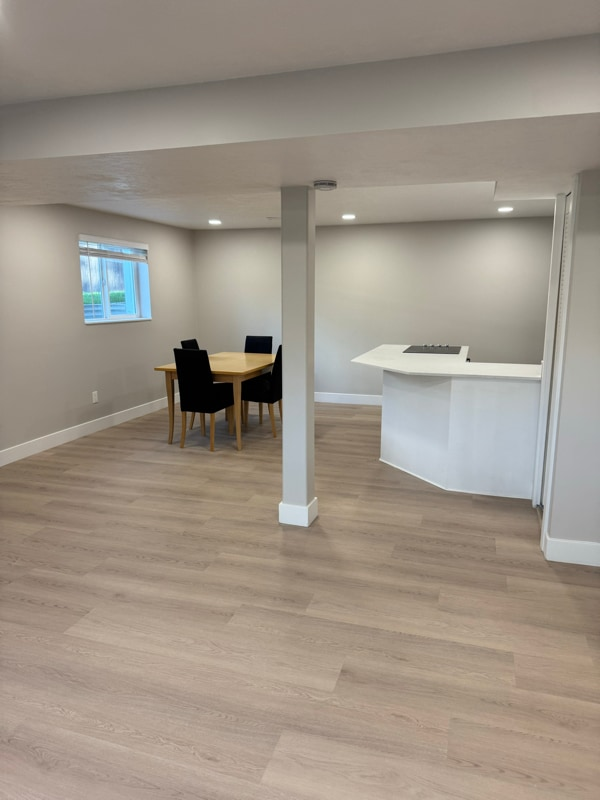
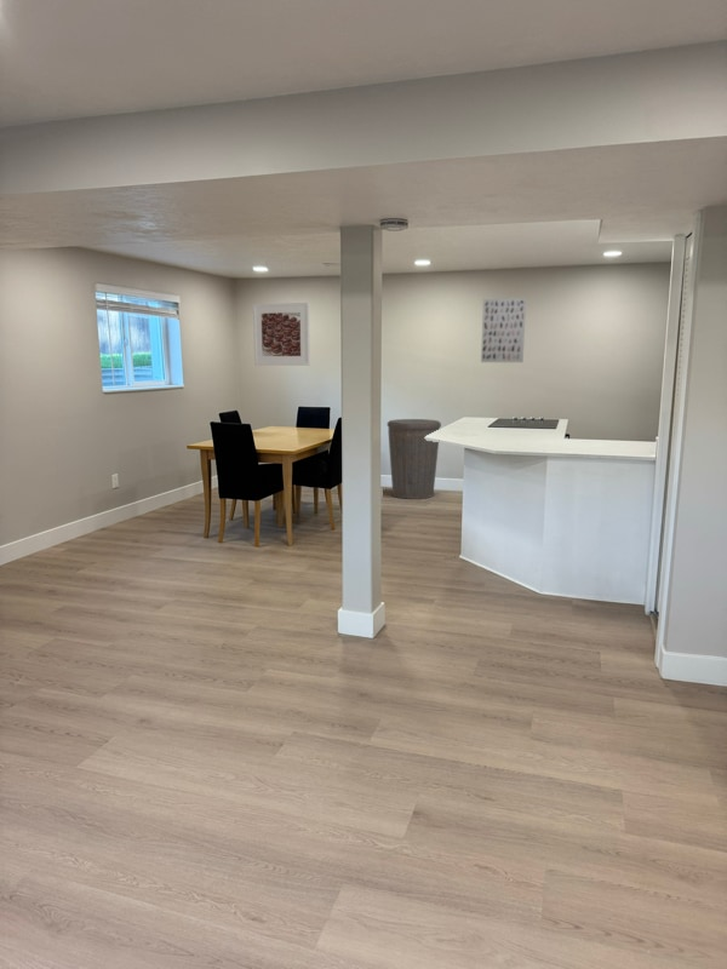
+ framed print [252,302,311,367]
+ trash can [387,418,442,500]
+ wall art [480,297,527,363]
